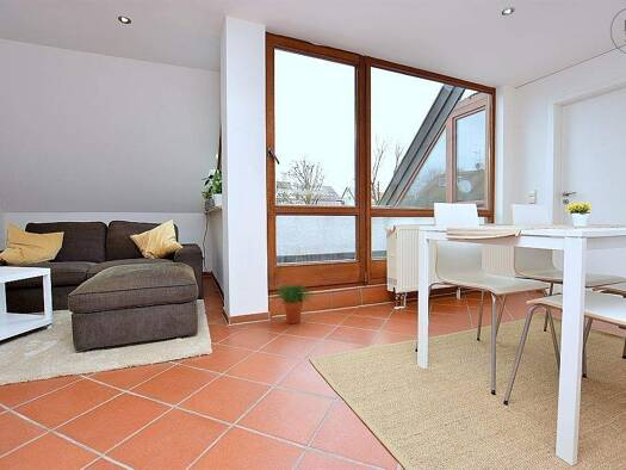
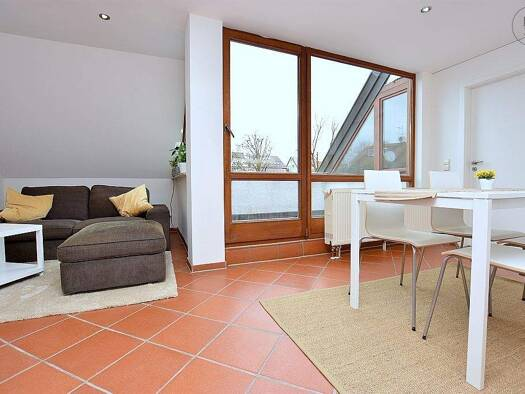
- potted plant [269,283,317,326]
